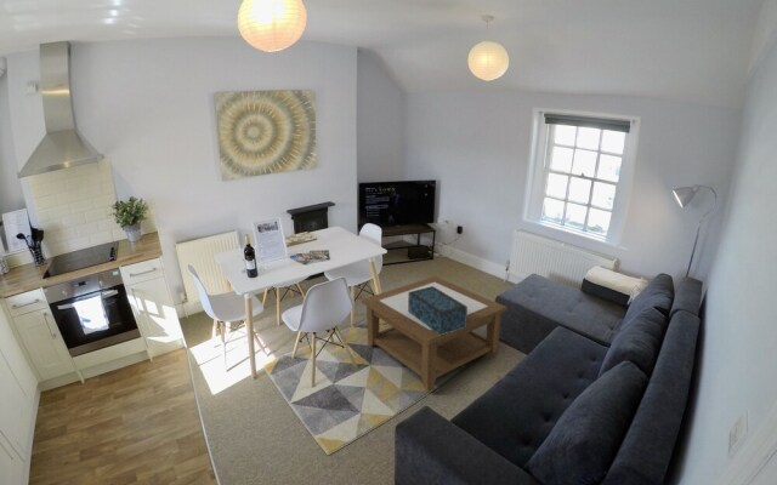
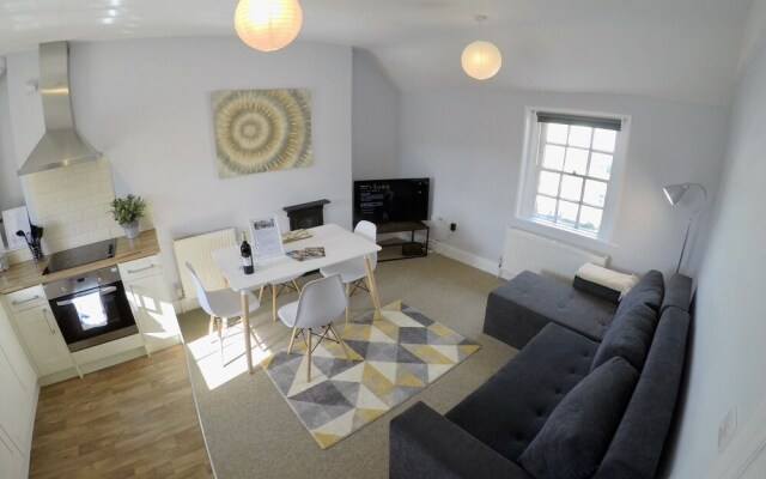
- coffee table [361,275,509,392]
- decorative box [408,286,467,336]
